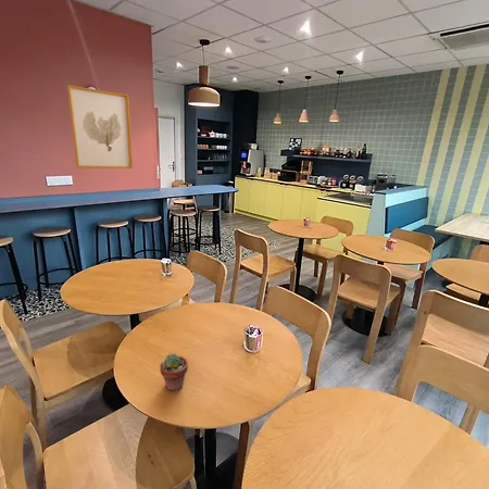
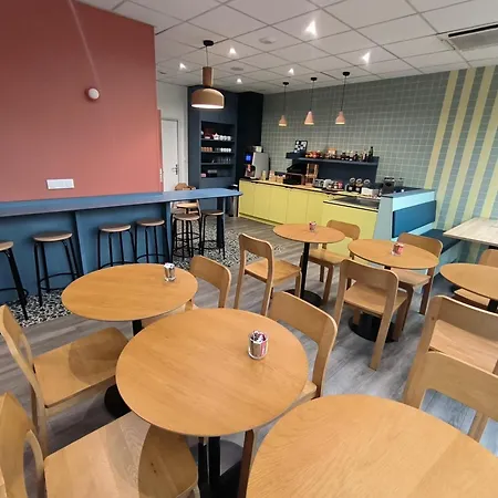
- potted succulent [159,352,189,393]
- wall art [66,84,134,170]
